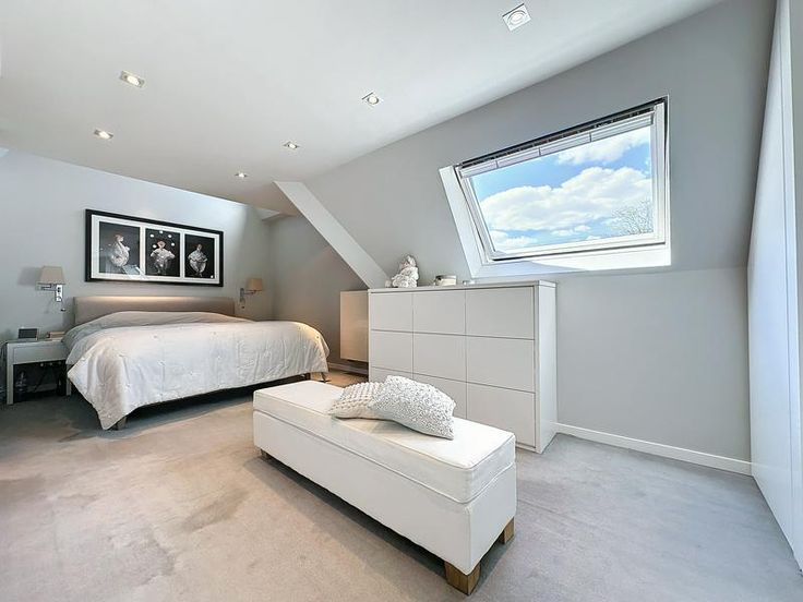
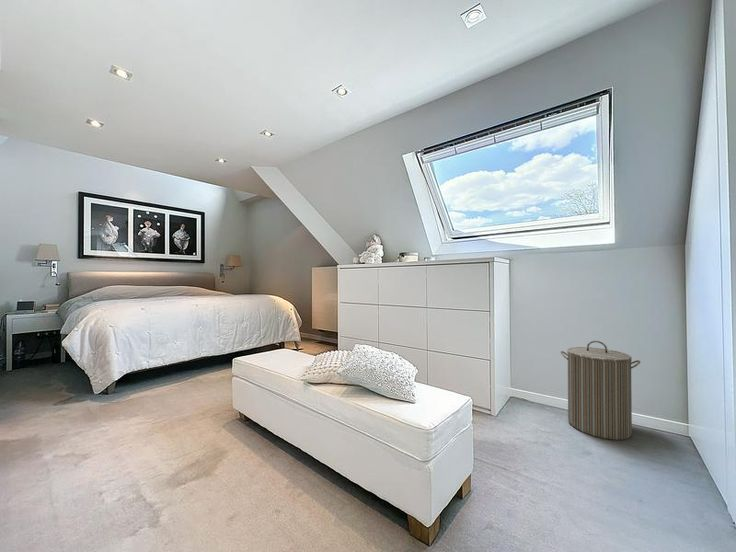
+ laundry hamper [560,340,641,441]
